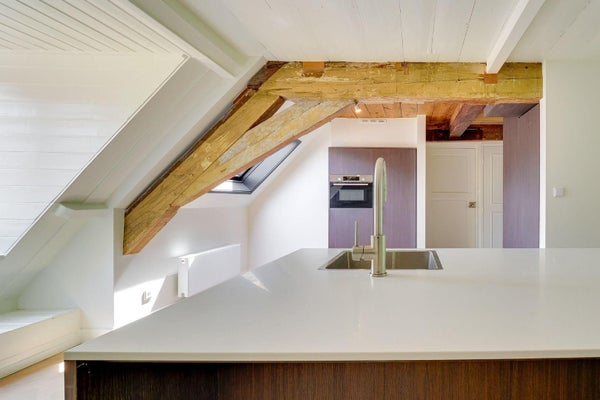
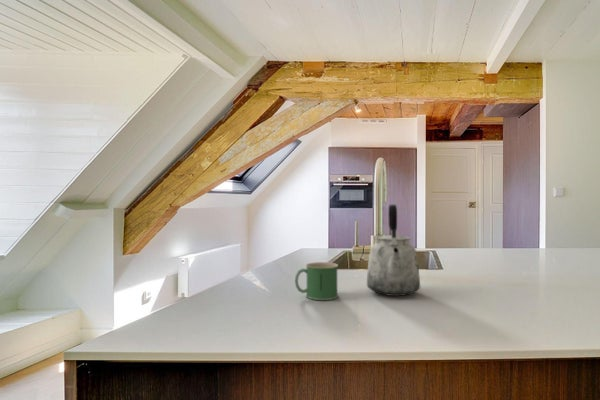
+ mug [294,261,339,301]
+ kettle [366,204,421,297]
